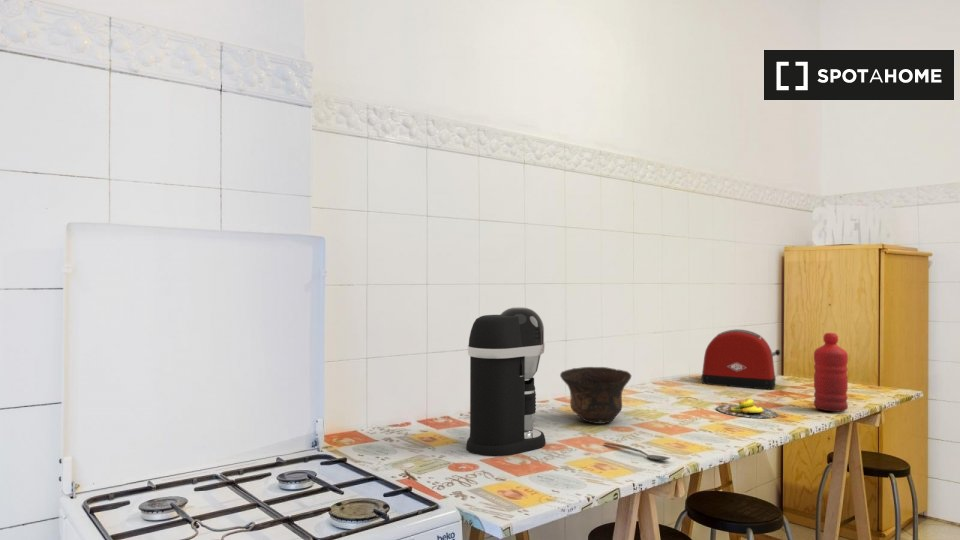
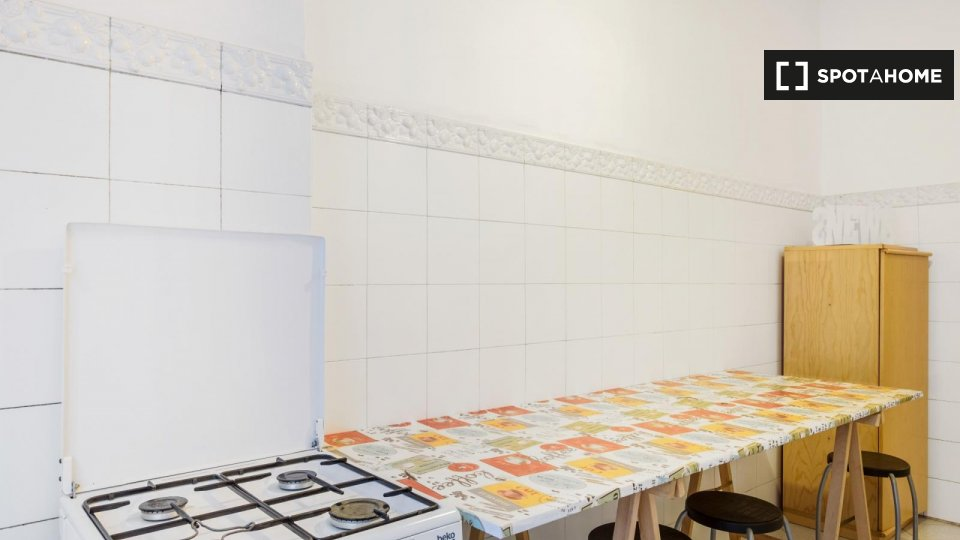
- banana [715,398,779,419]
- coffee maker [465,306,547,457]
- toaster [700,328,781,391]
- water bottle [813,332,849,413]
- bowl [559,366,632,425]
- spoon [603,441,671,461]
